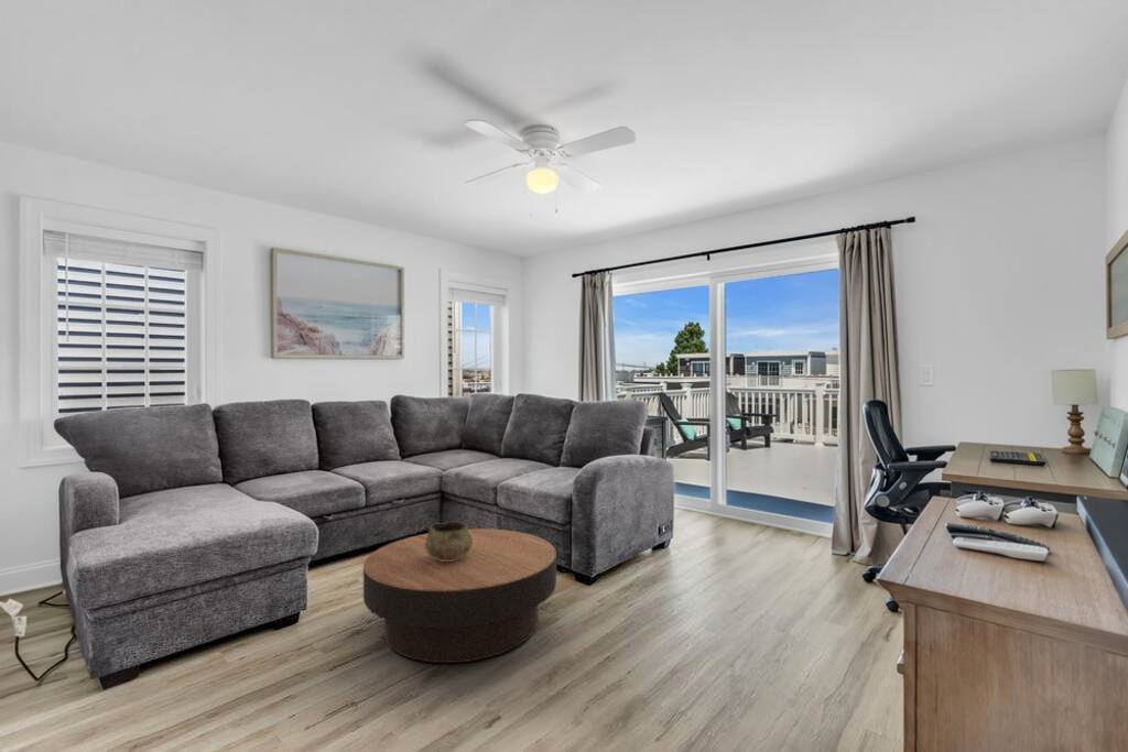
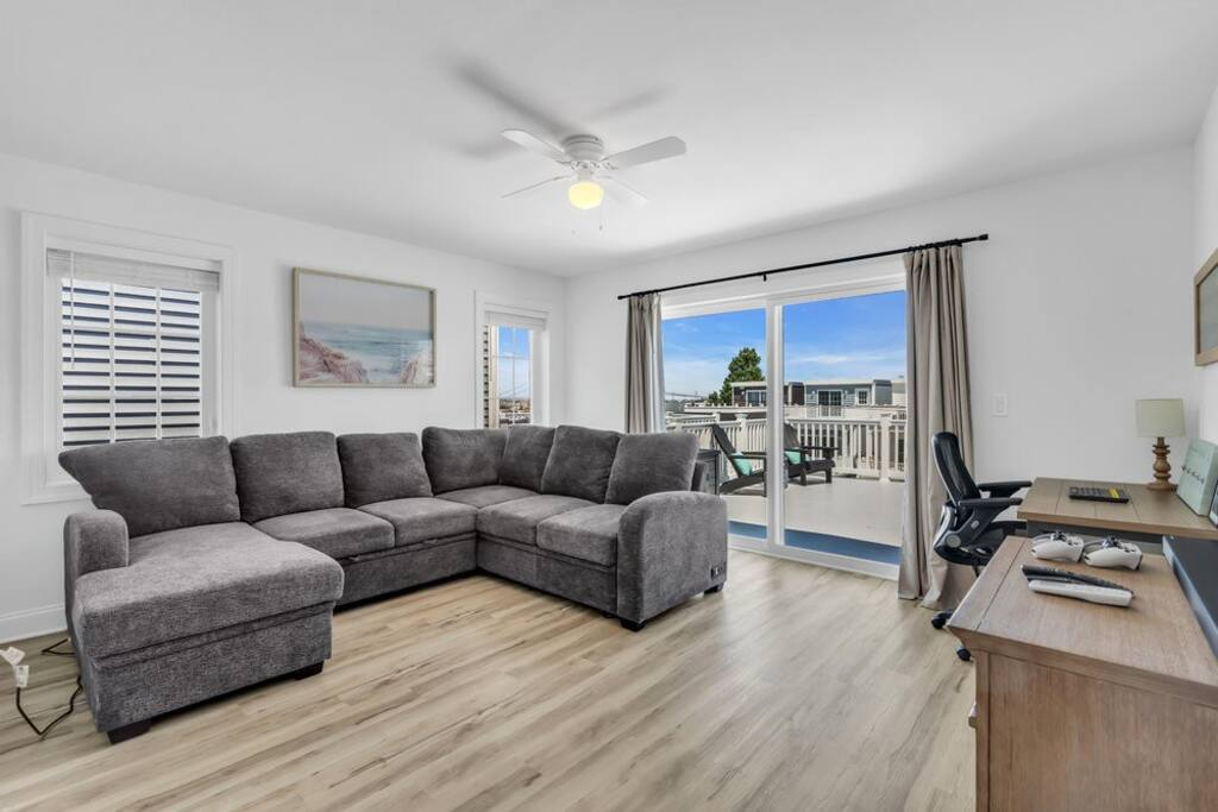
- coffee table [362,527,557,664]
- decorative bowl [424,521,473,562]
